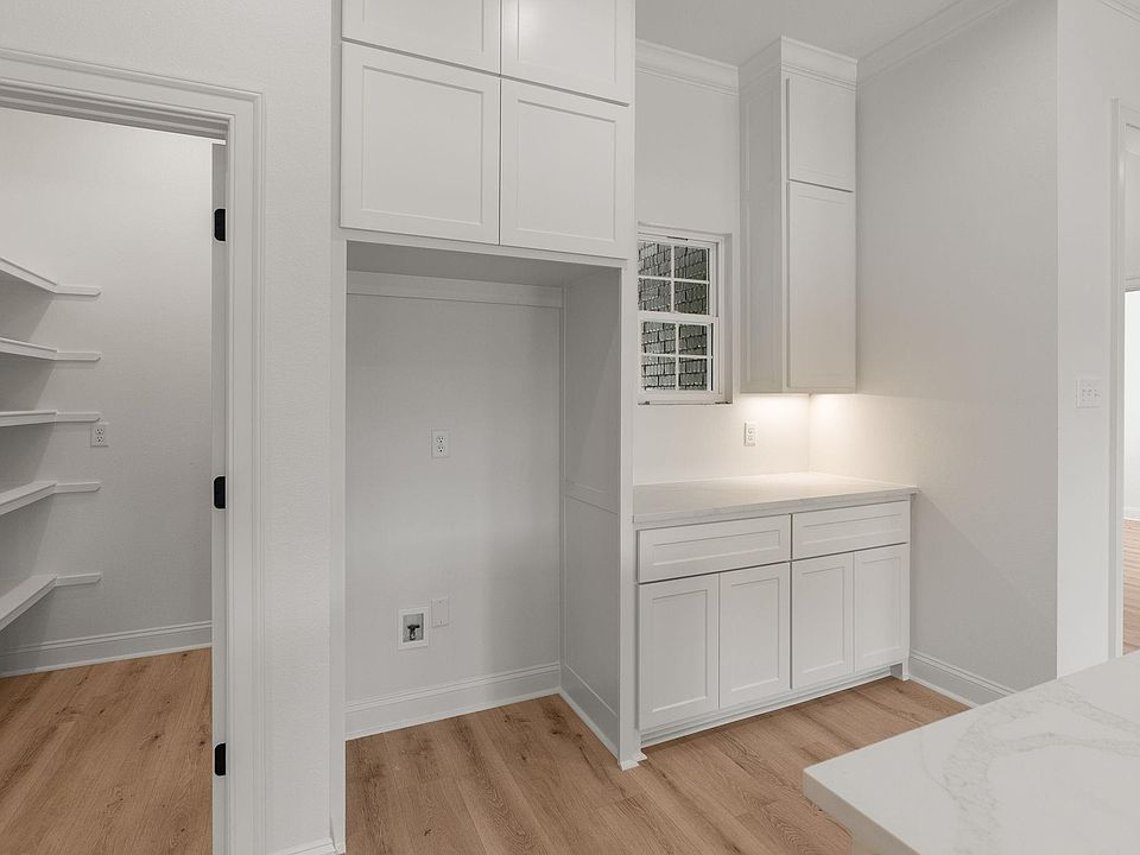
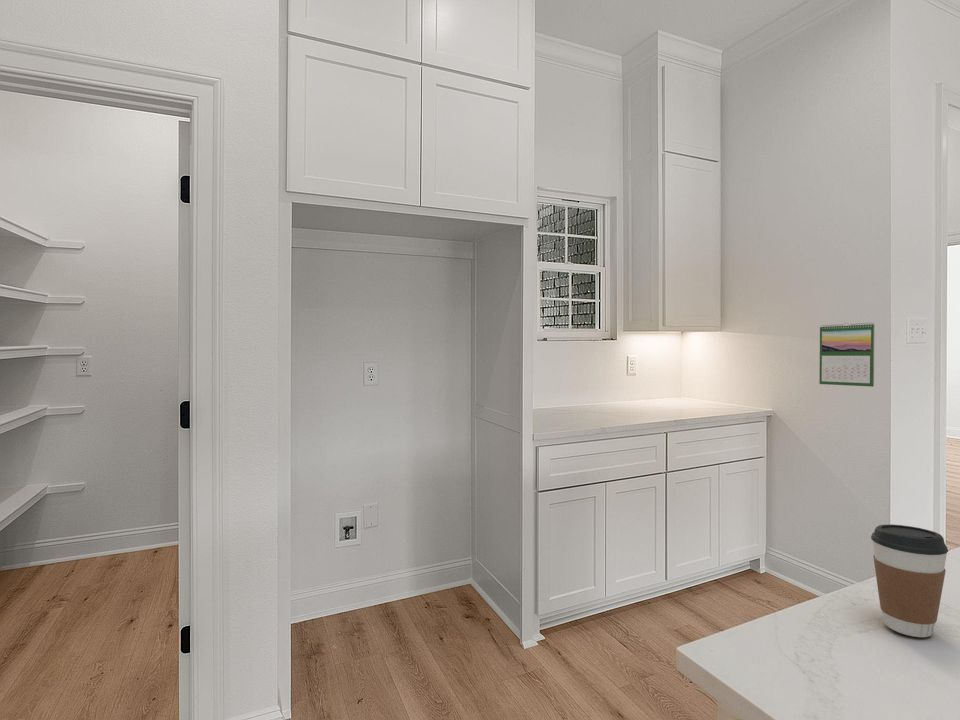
+ calendar [819,322,875,388]
+ coffee cup [870,524,949,638]
